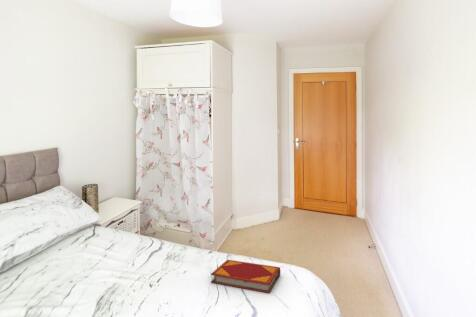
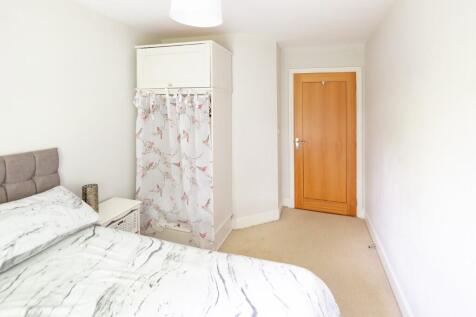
- hardback book [210,259,281,294]
